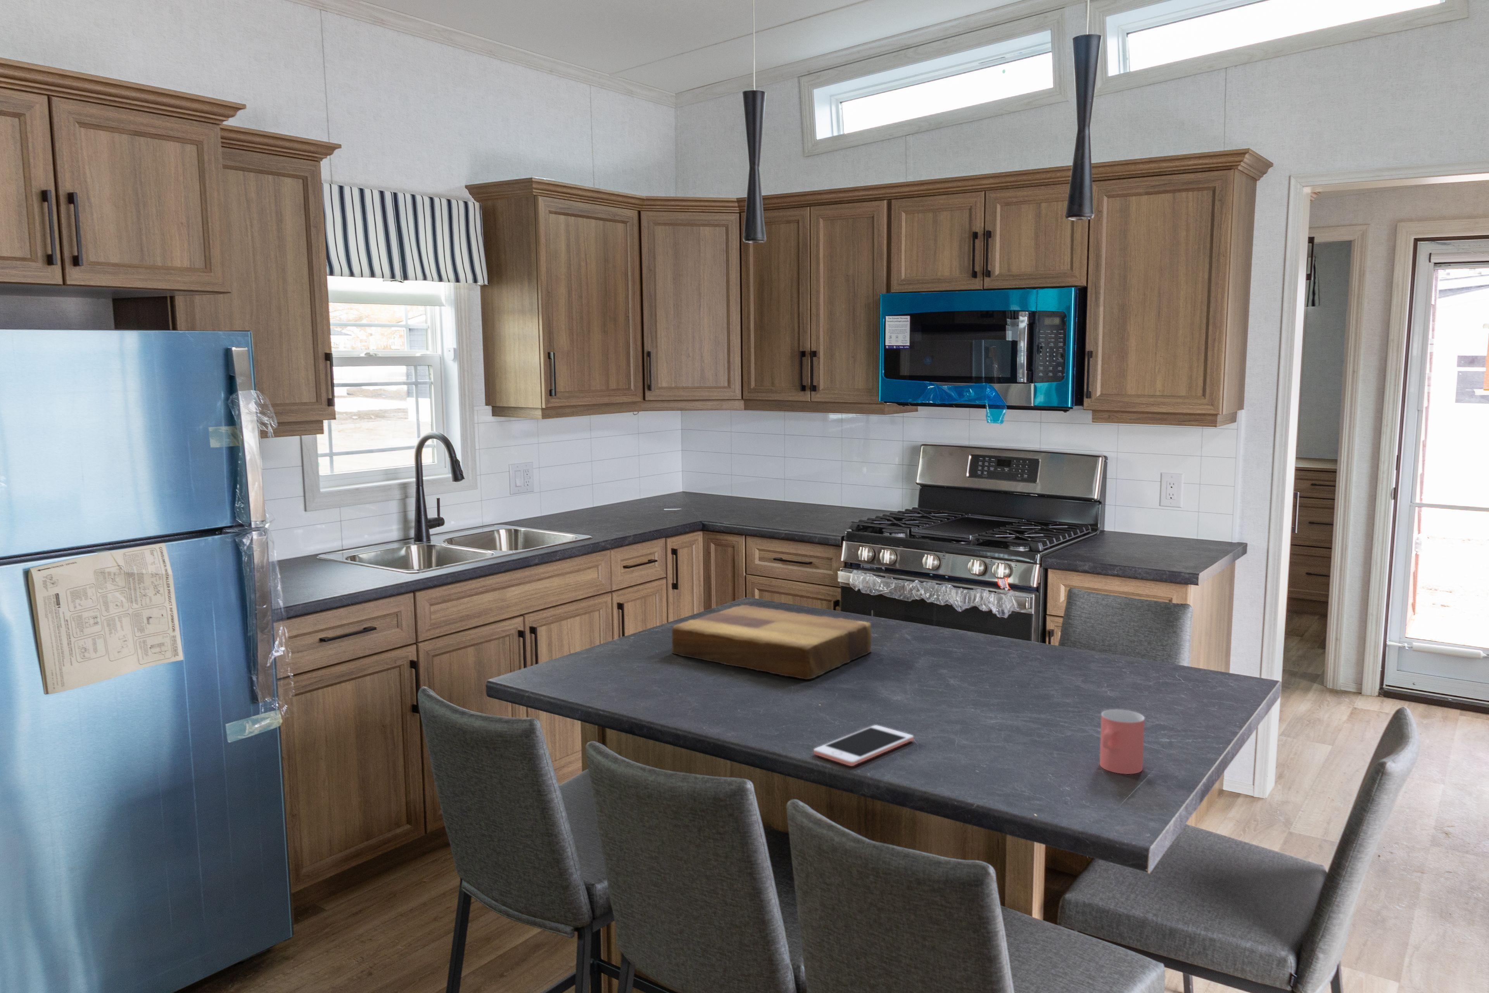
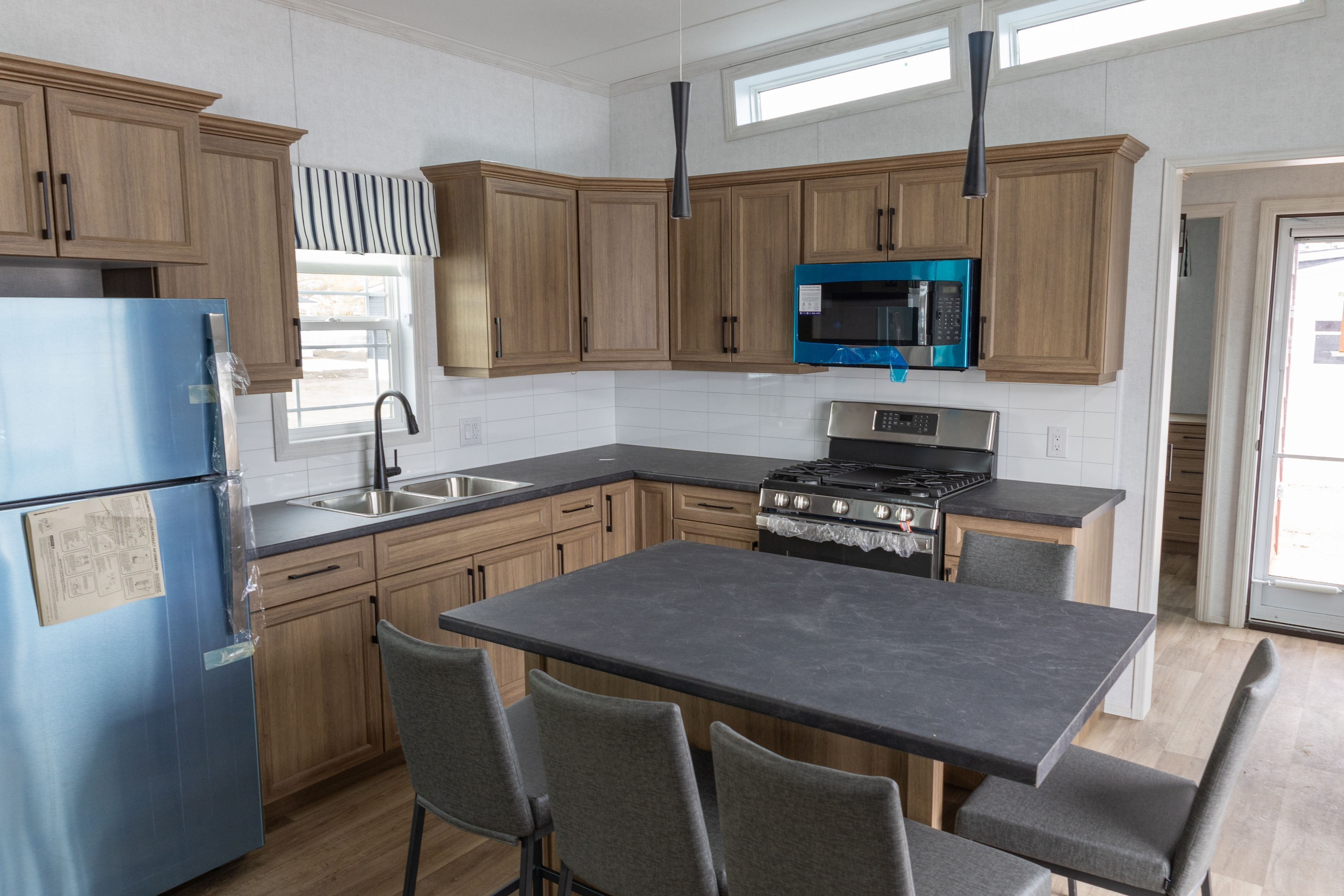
- cell phone [813,725,914,767]
- cutting board [671,605,872,679]
- cup [1099,709,1146,775]
